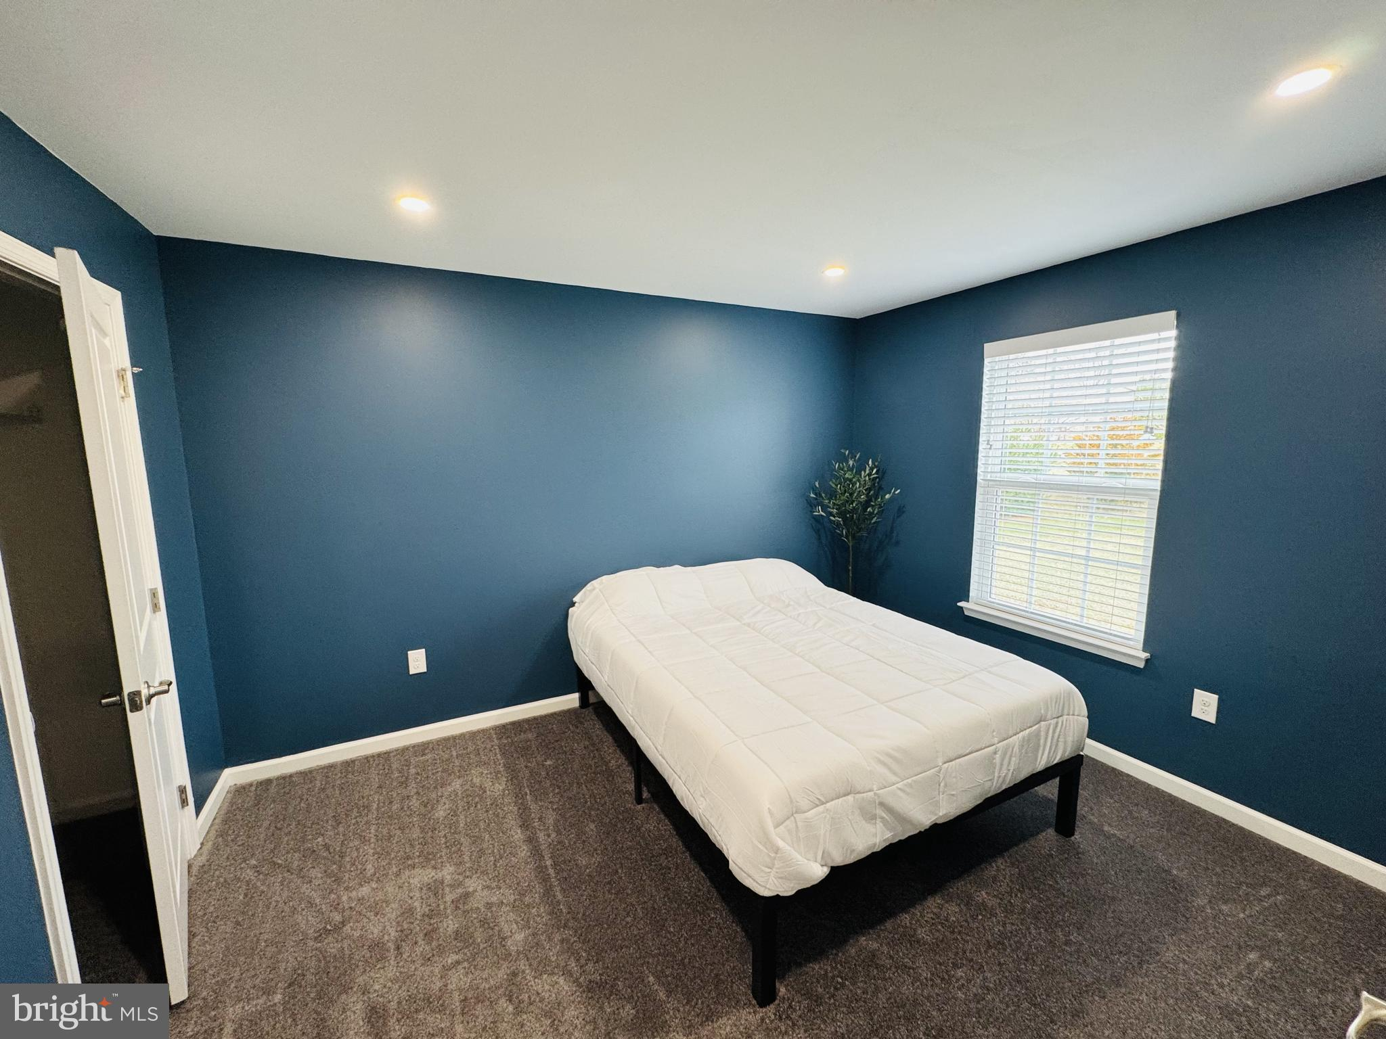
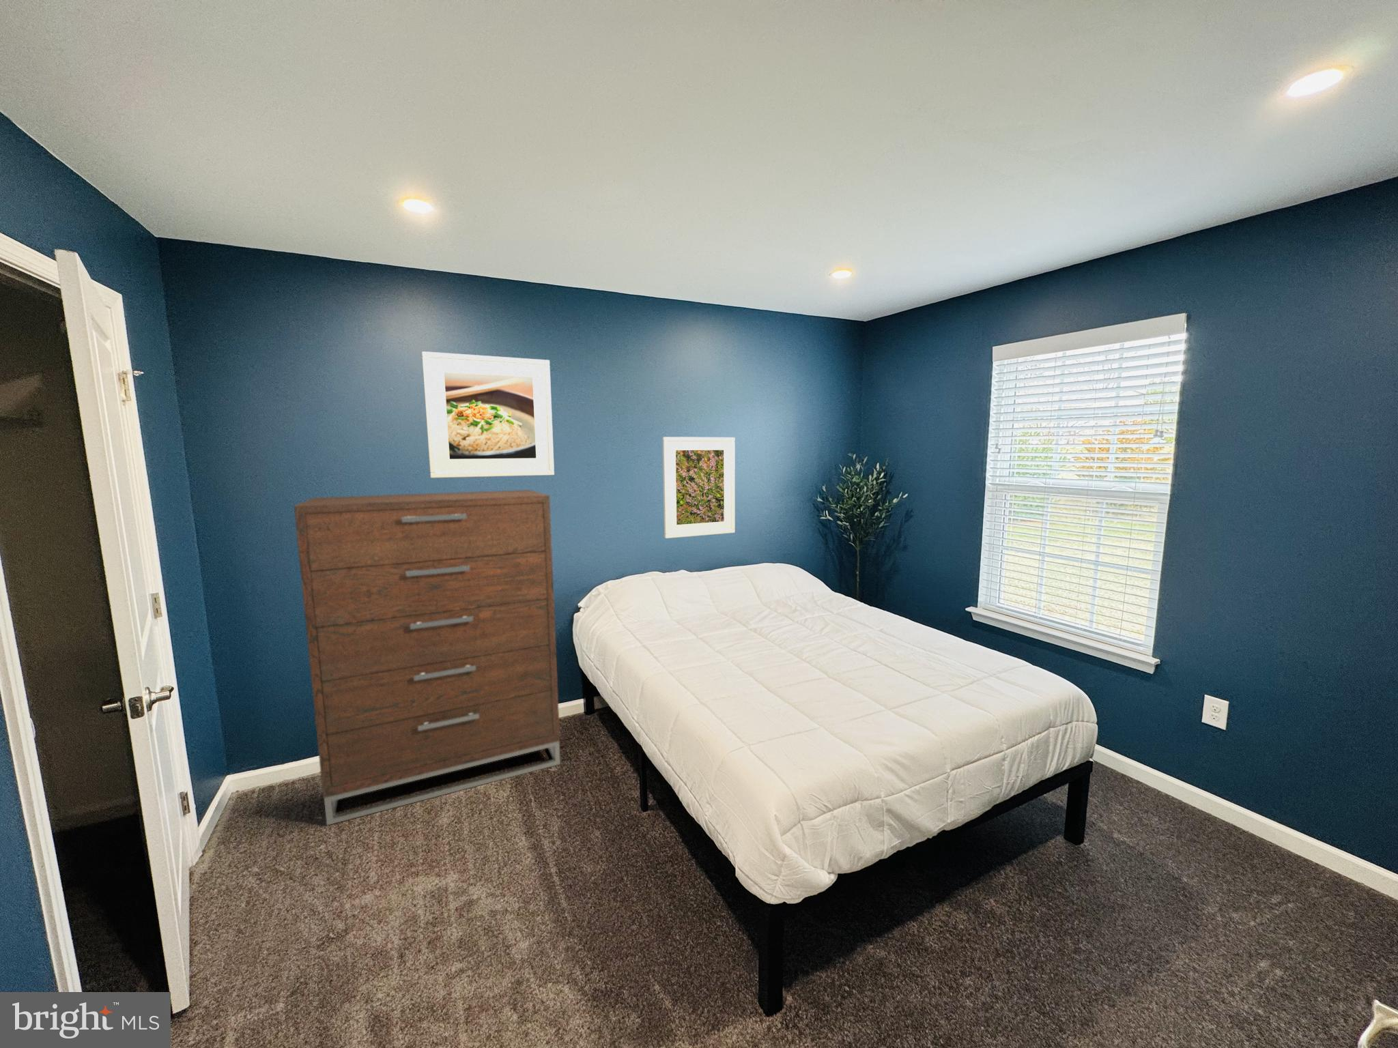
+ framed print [422,351,555,479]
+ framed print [663,436,735,539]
+ dresser [294,489,561,827]
